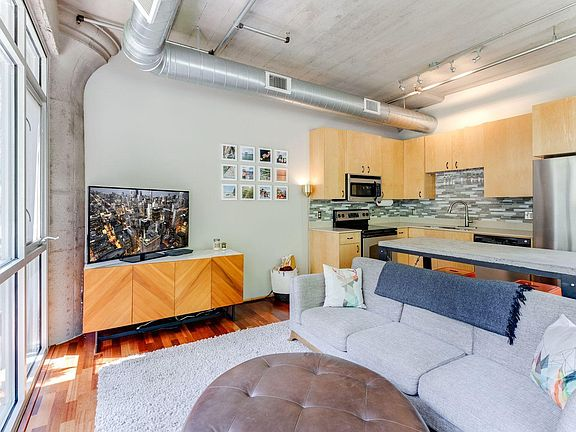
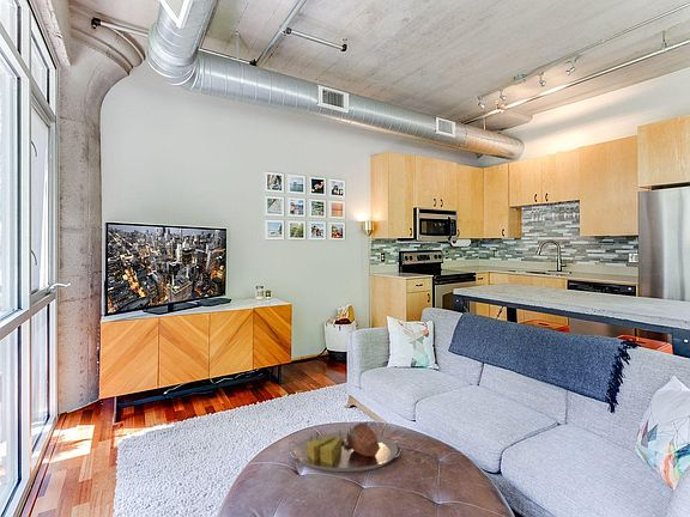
+ serving tray [288,421,404,473]
